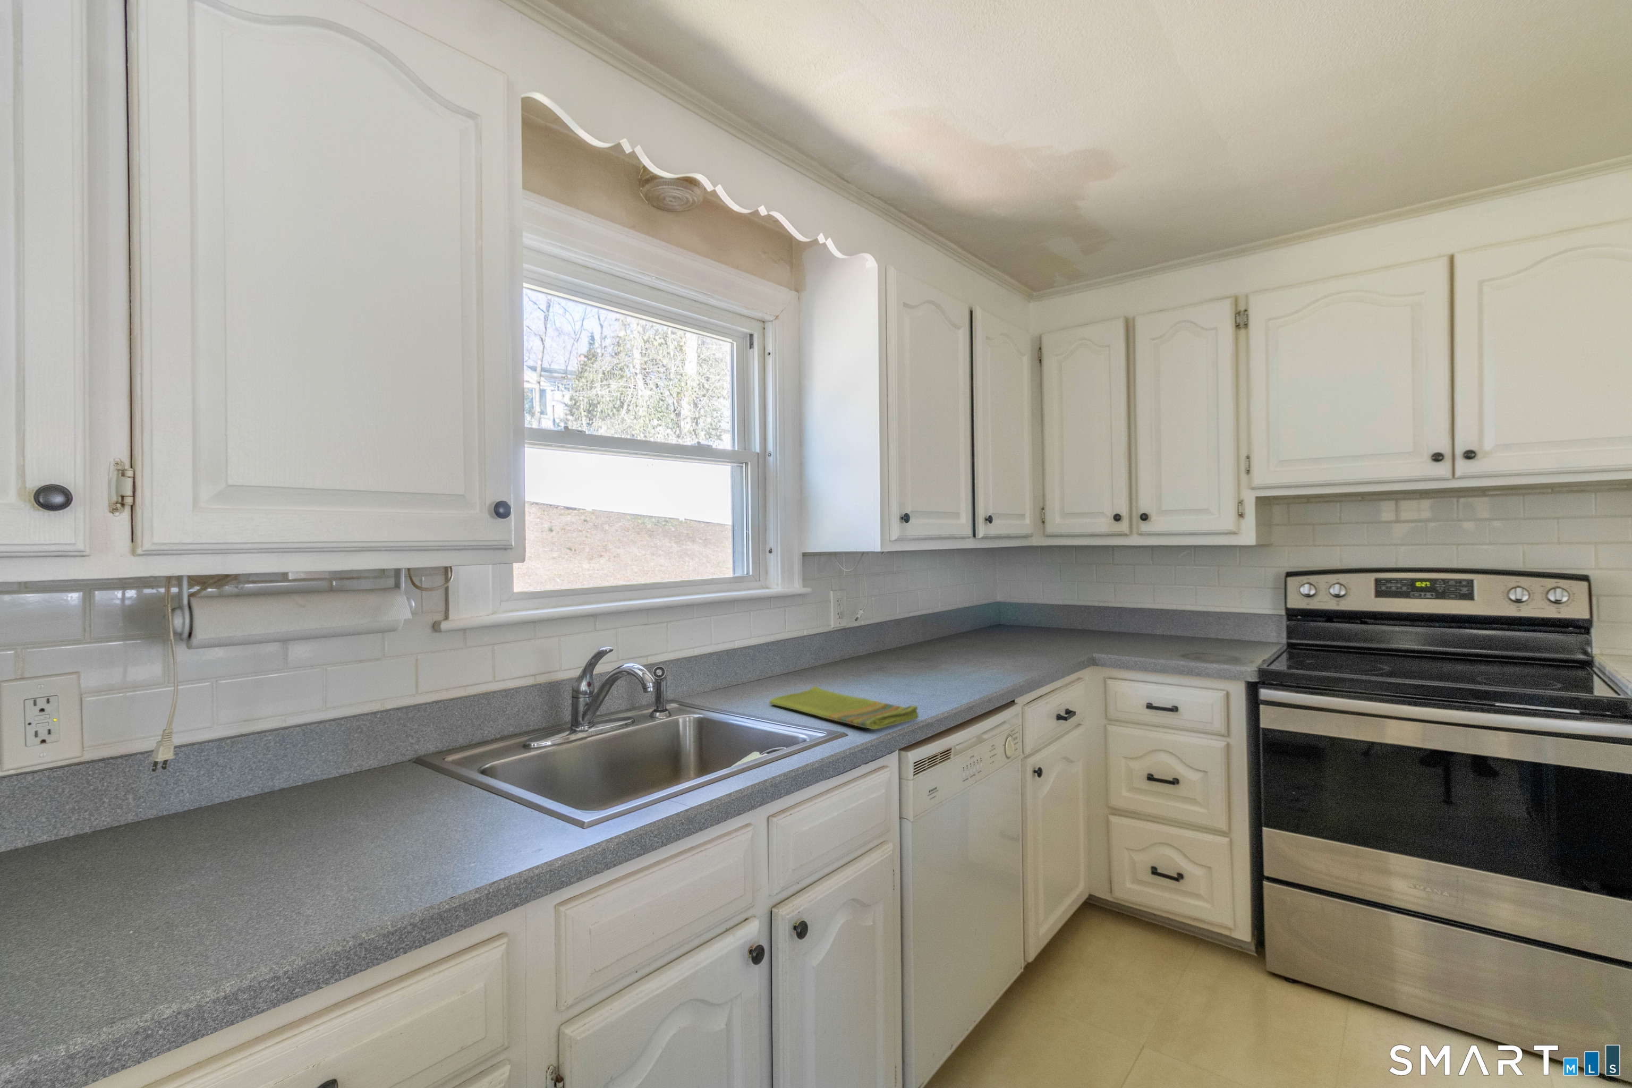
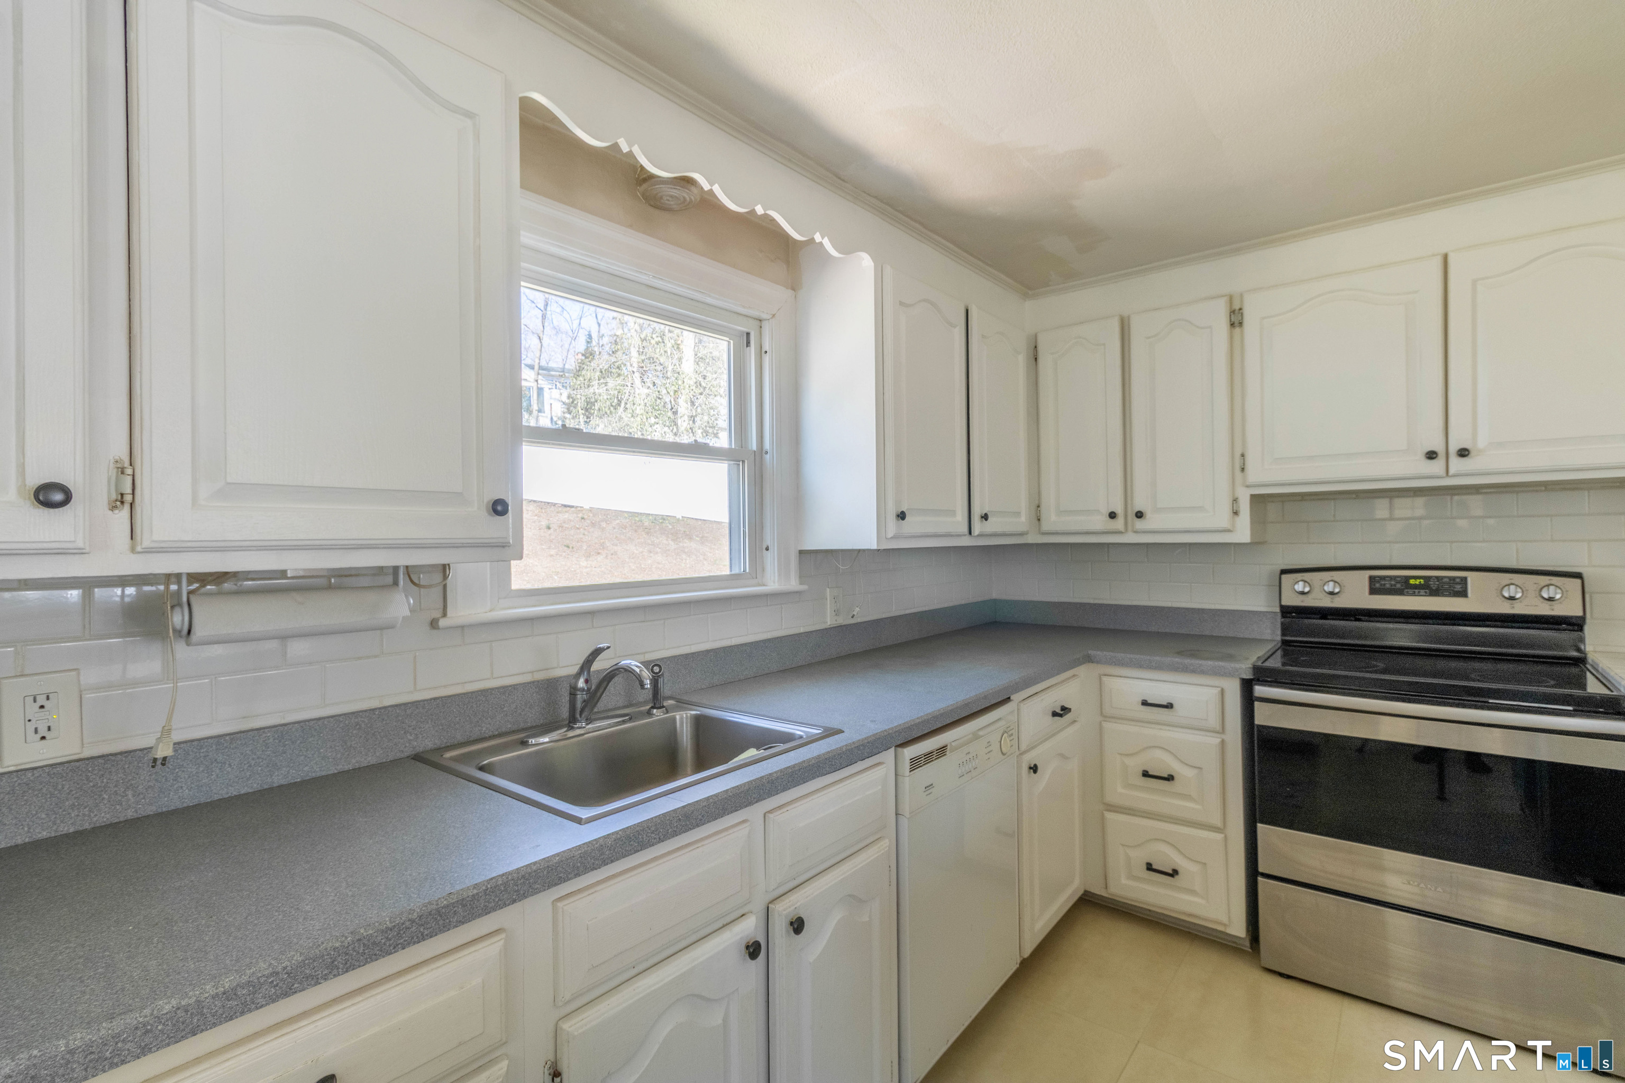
- dish towel [769,685,919,730]
